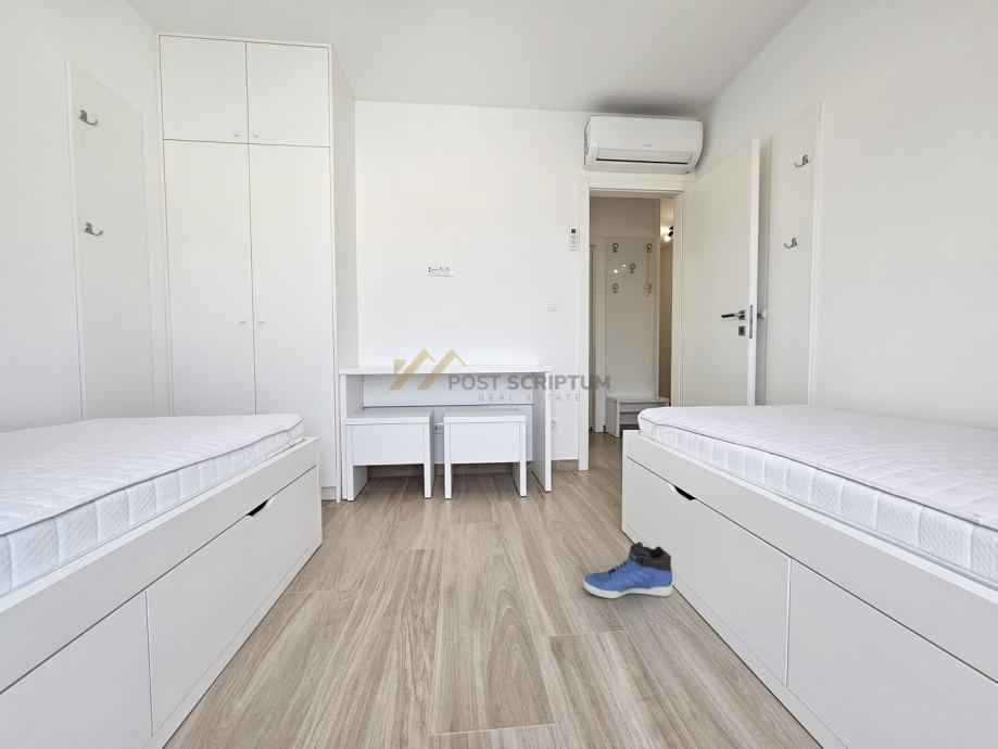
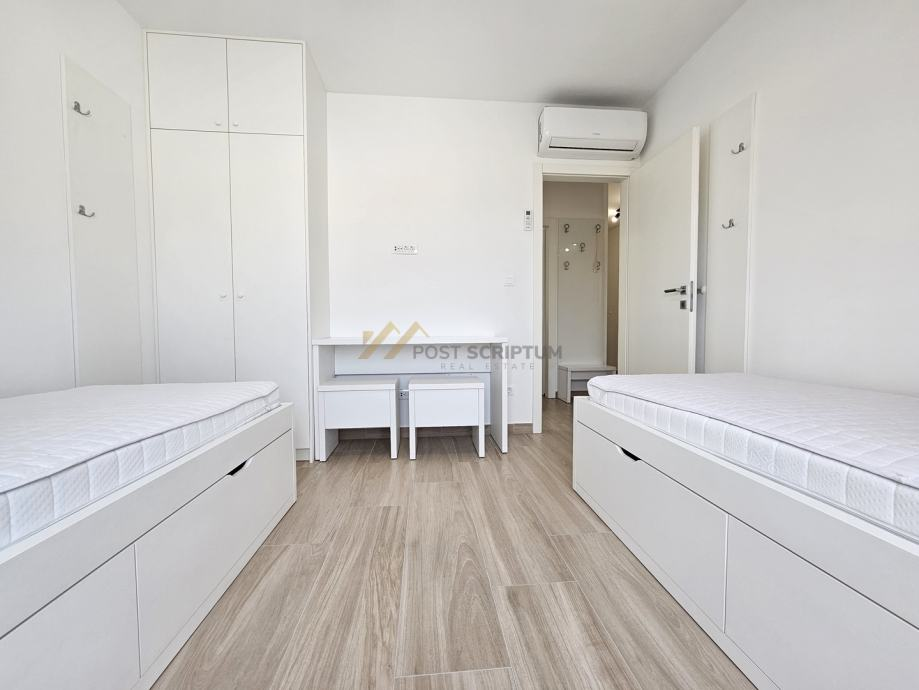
- sneaker [582,541,673,599]
